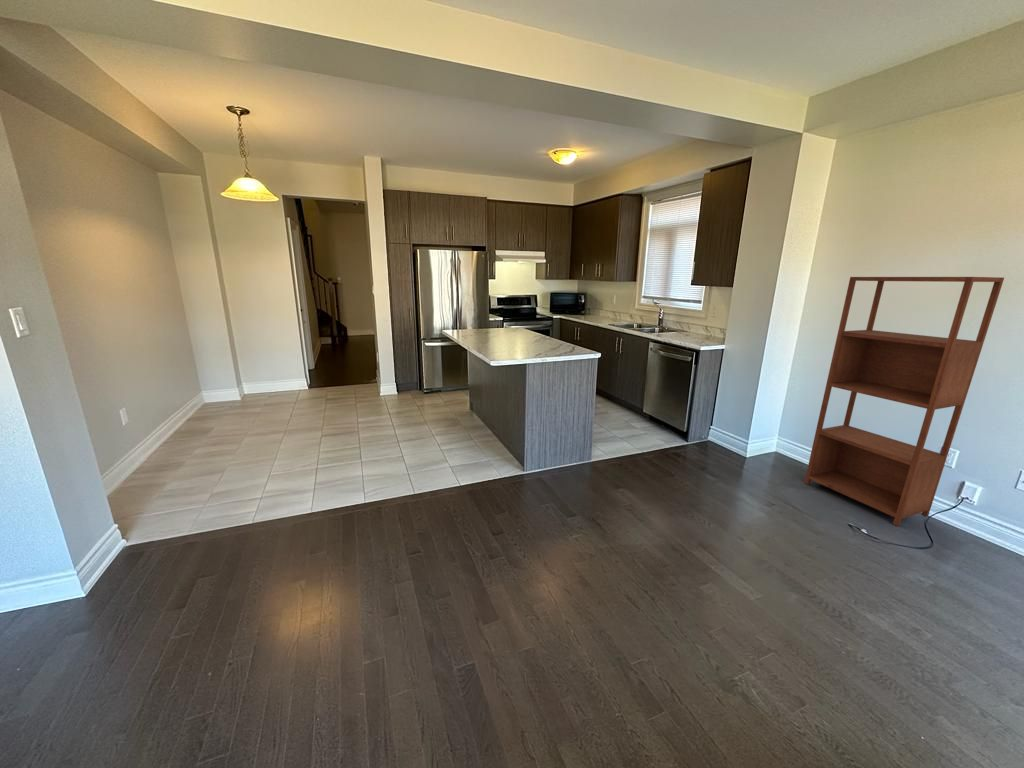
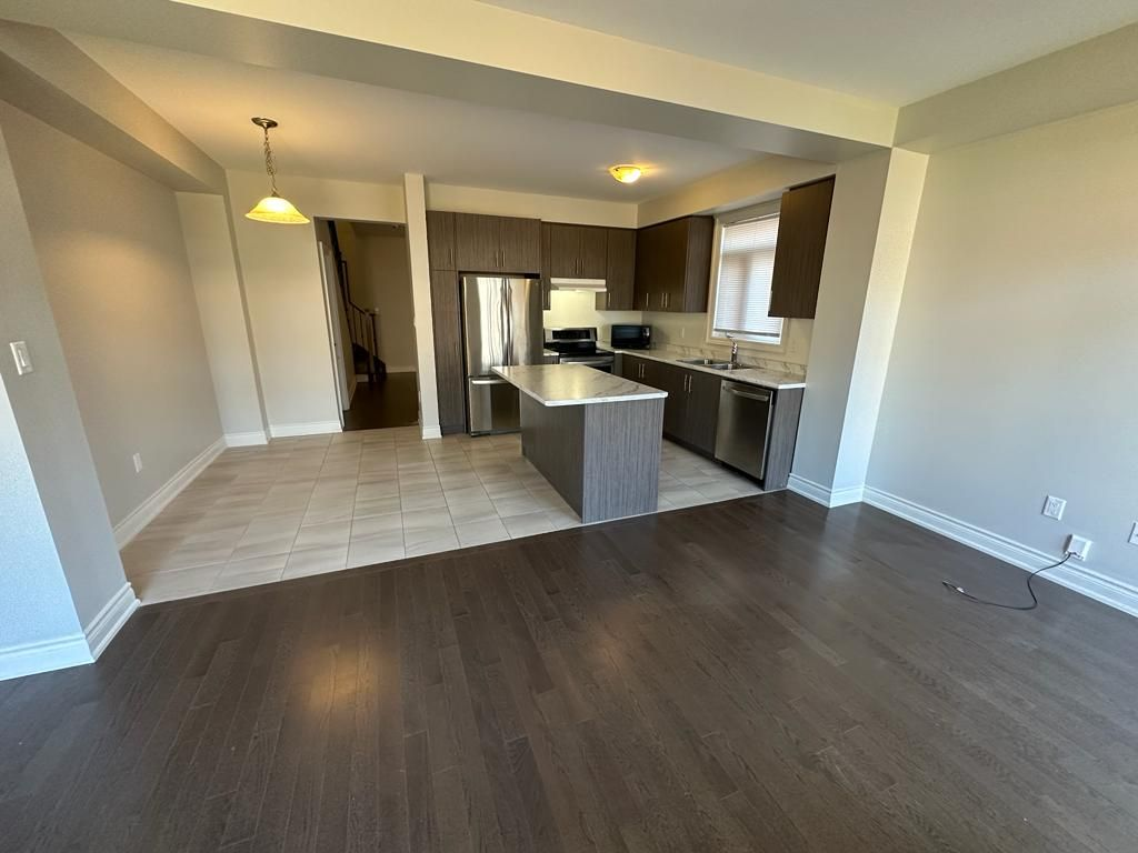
- shelving unit [803,276,1005,527]
